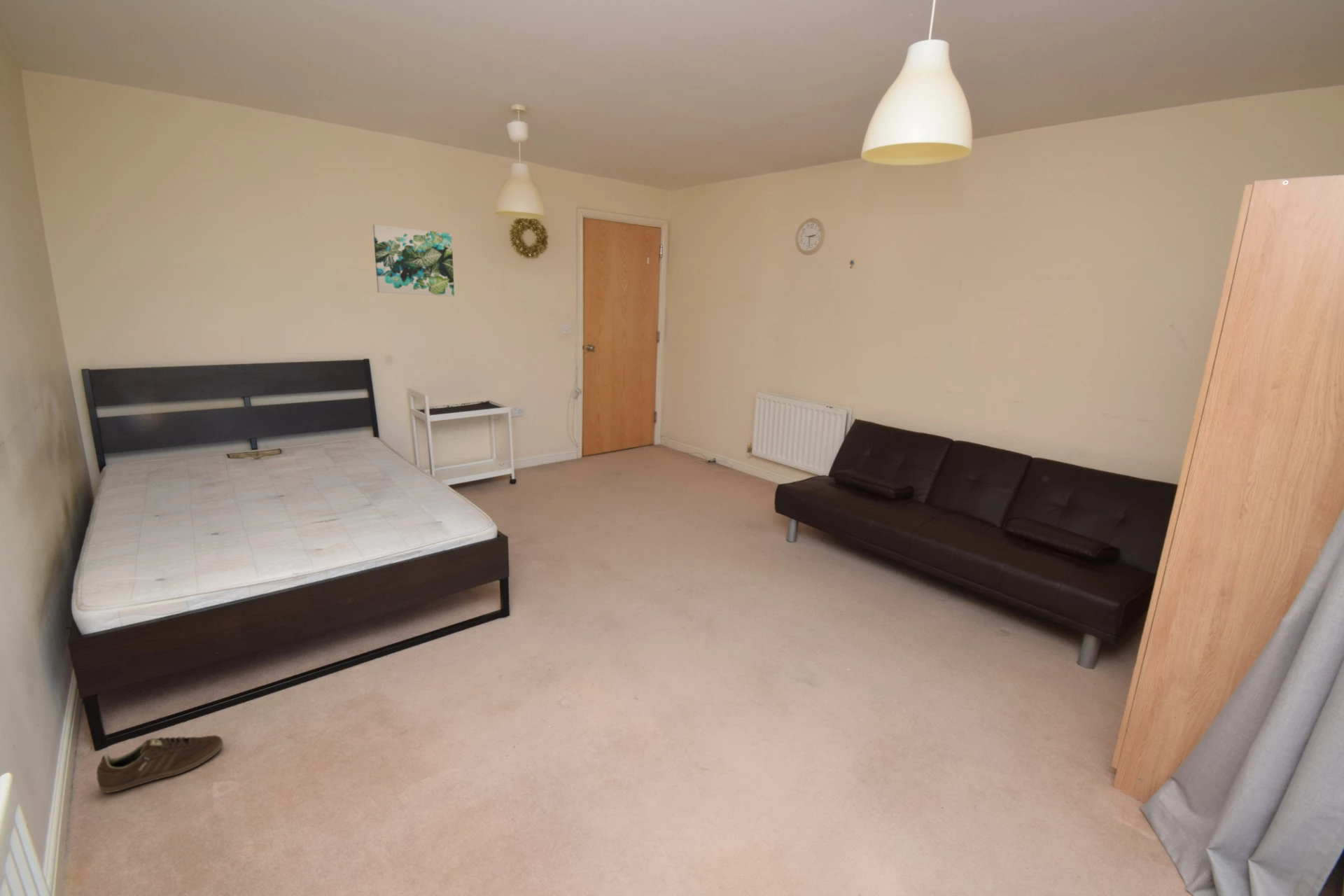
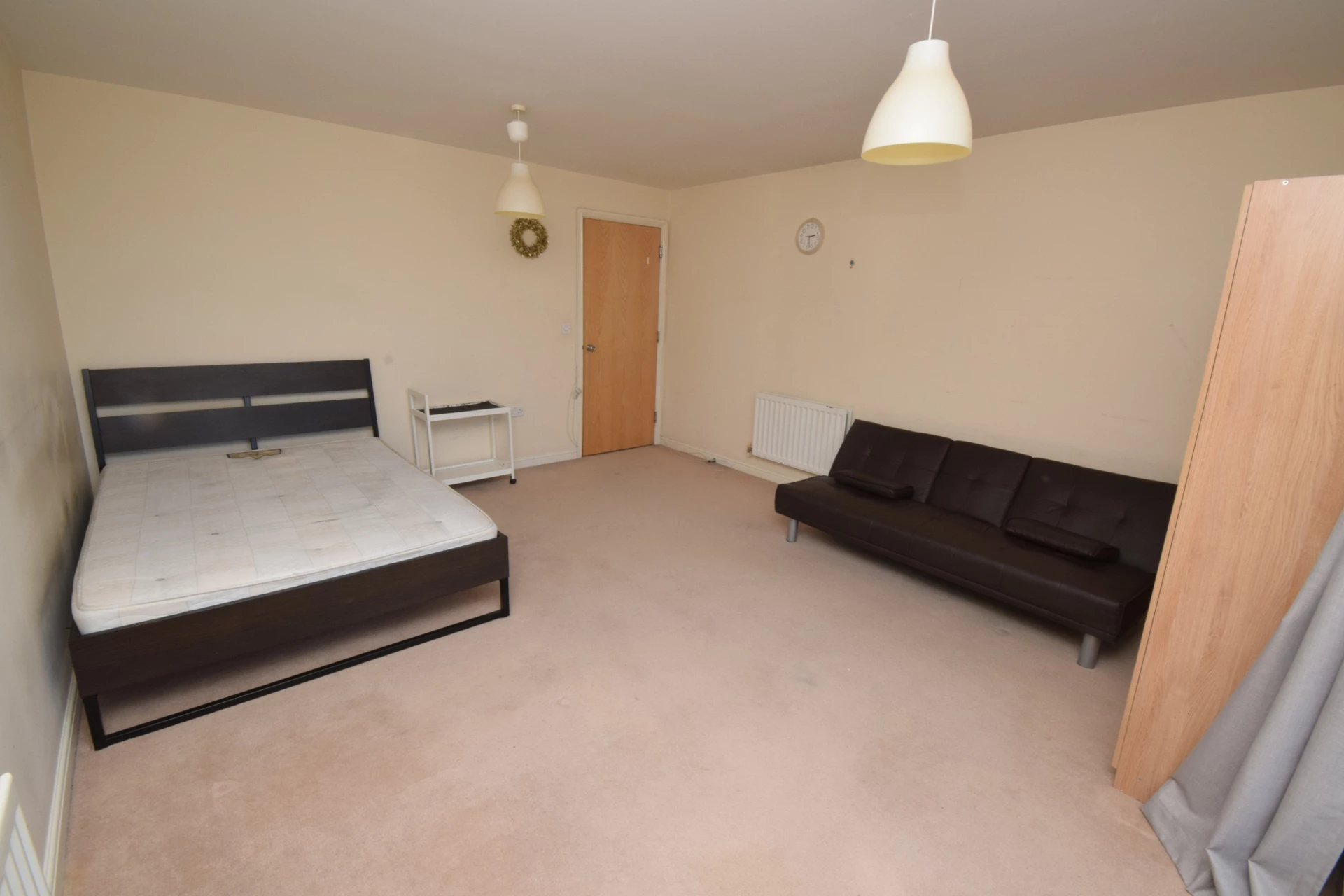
- sneaker [96,735,224,793]
- wall art [372,224,455,297]
